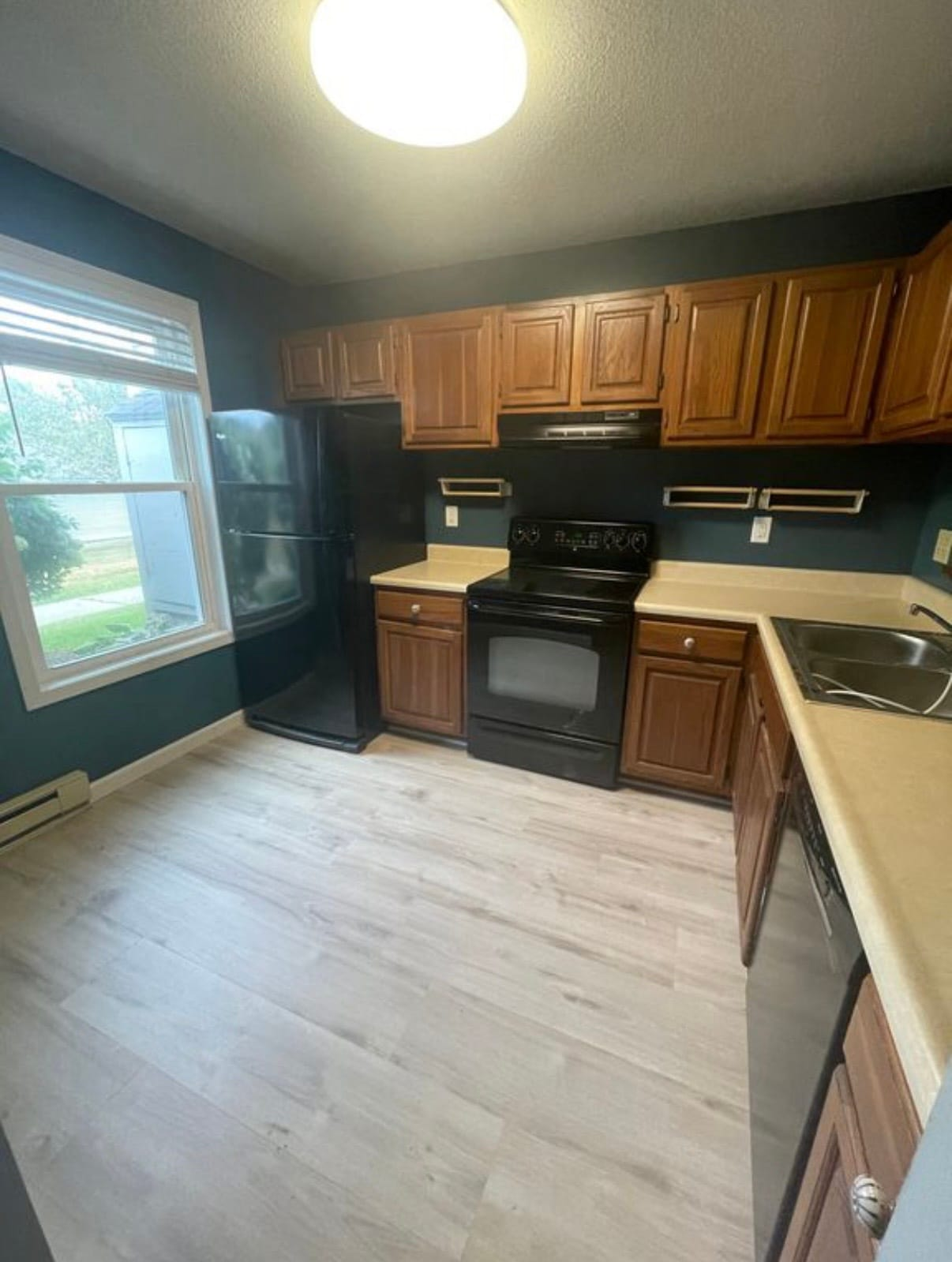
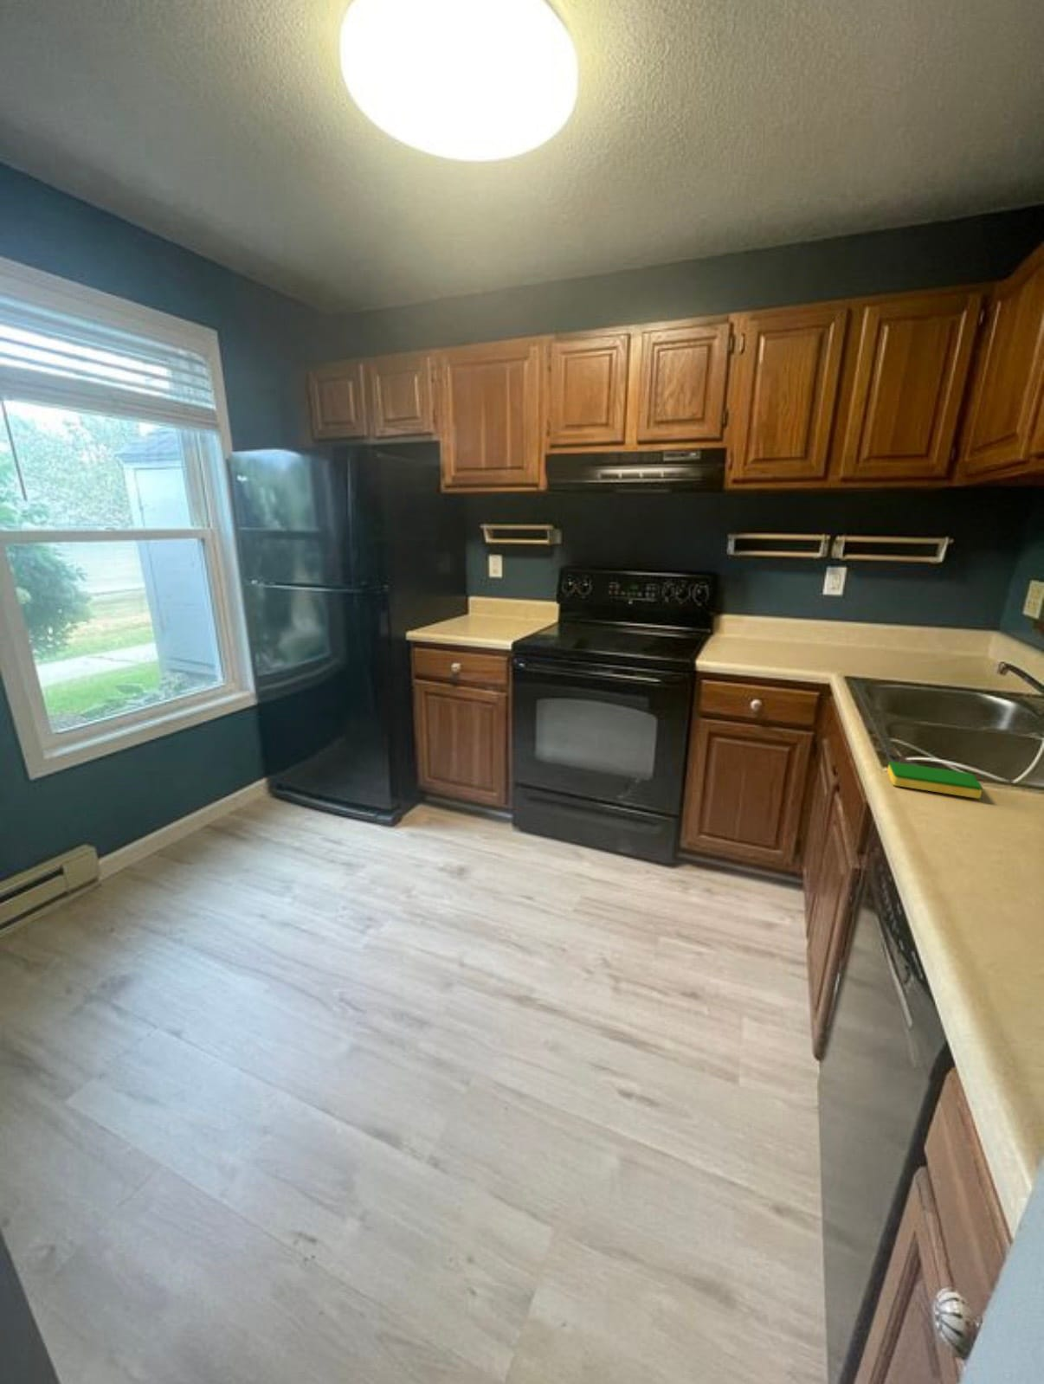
+ dish sponge [886,761,984,798]
